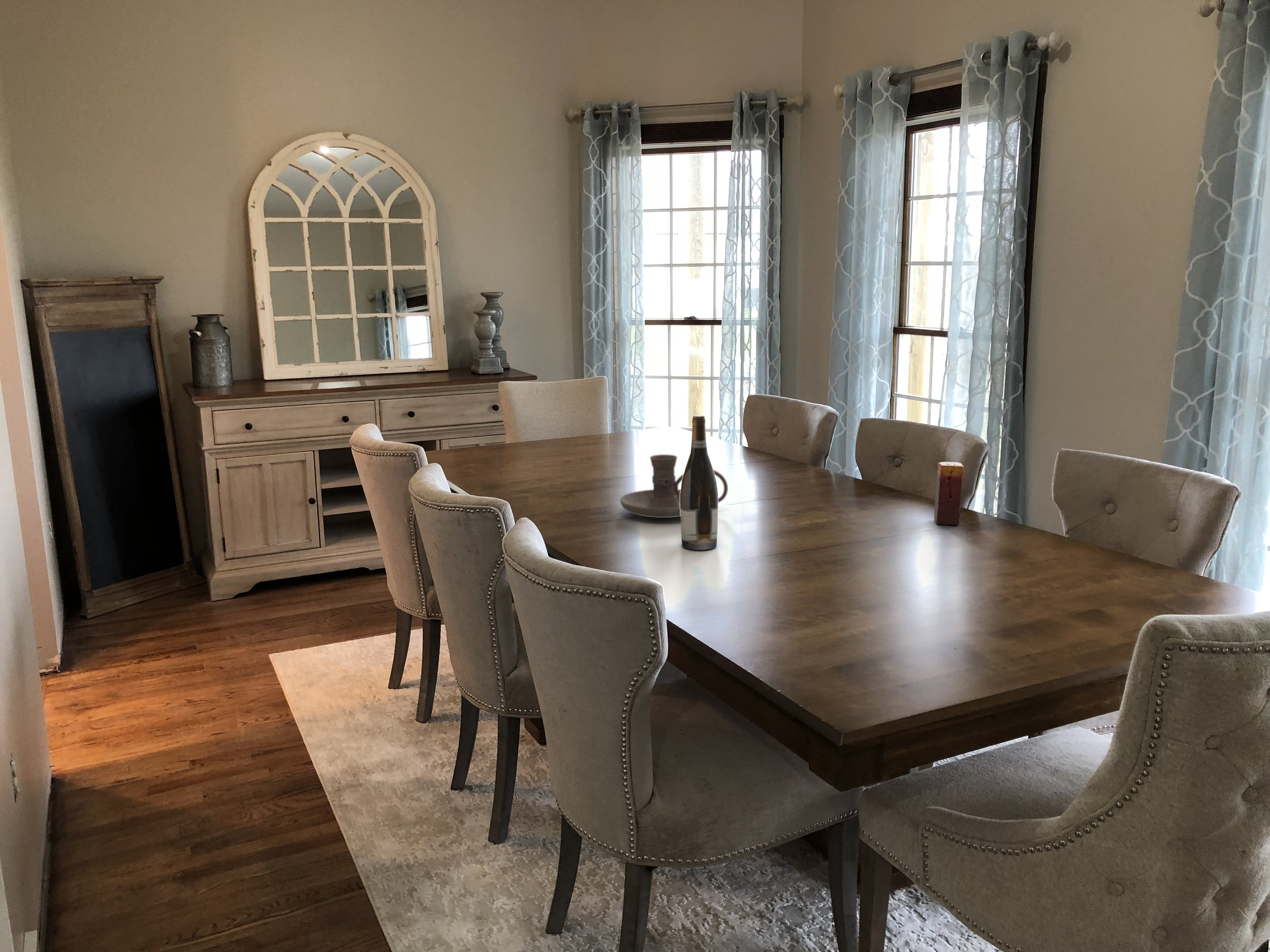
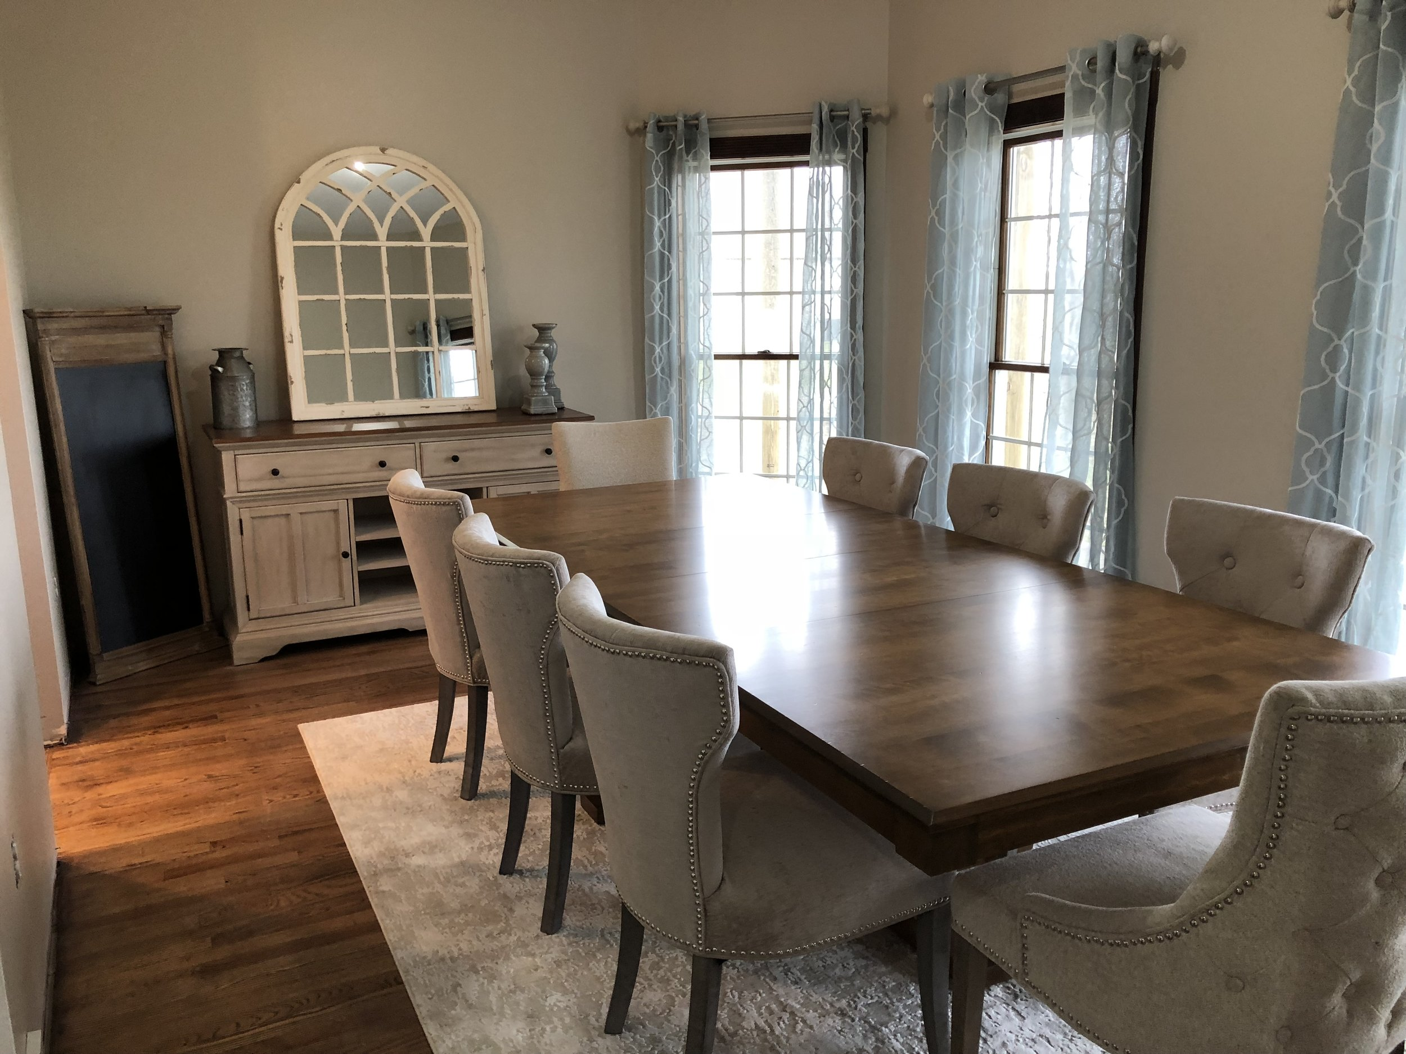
- candle [934,462,964,526]
- wine bottle [680,415,718,551]
- candle holder [620,454,728,518]
